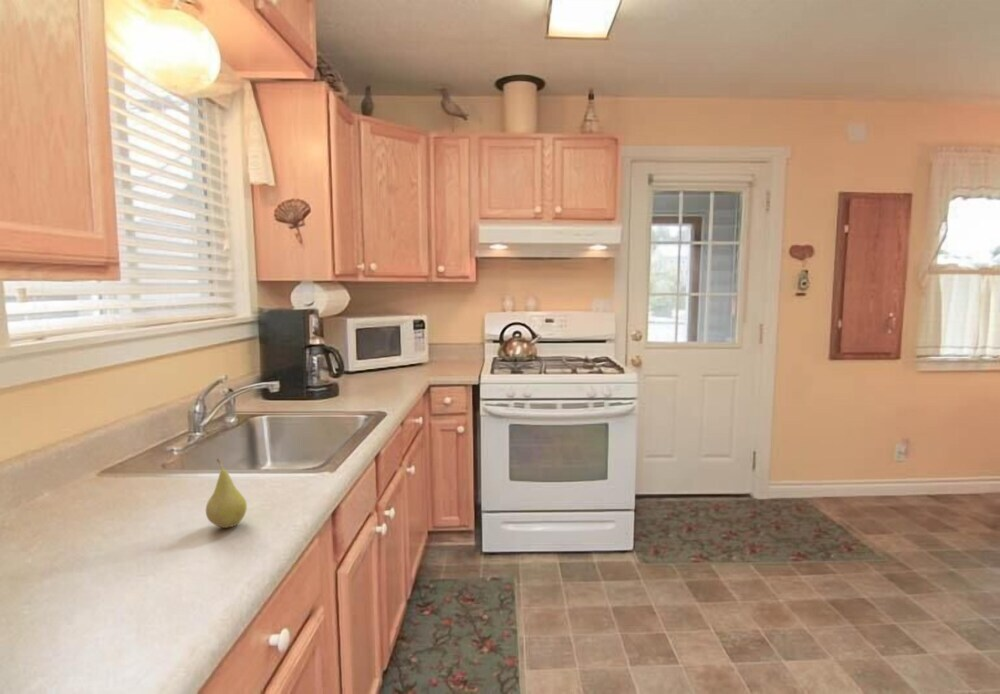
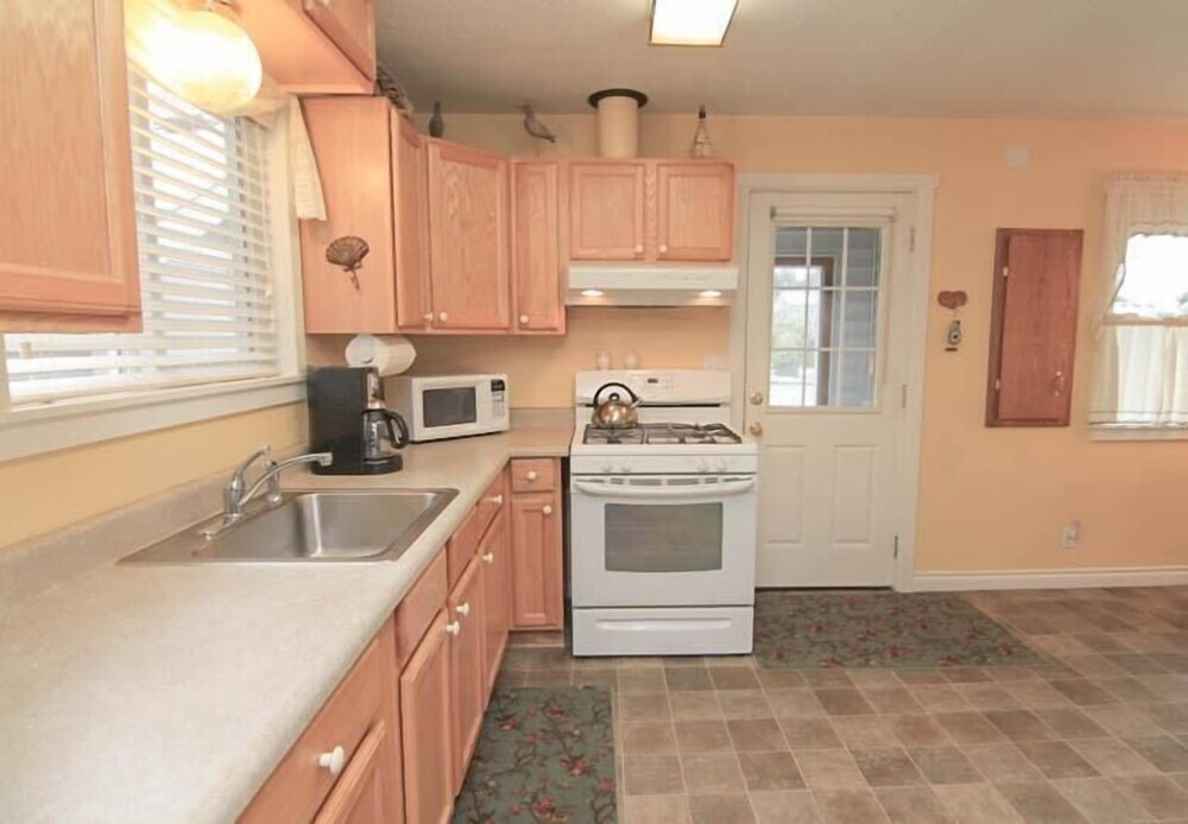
- fruit [205,457,248,529]
